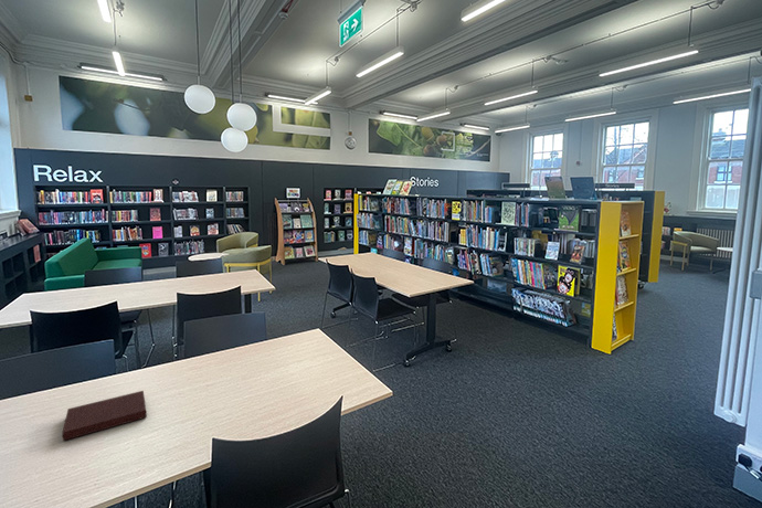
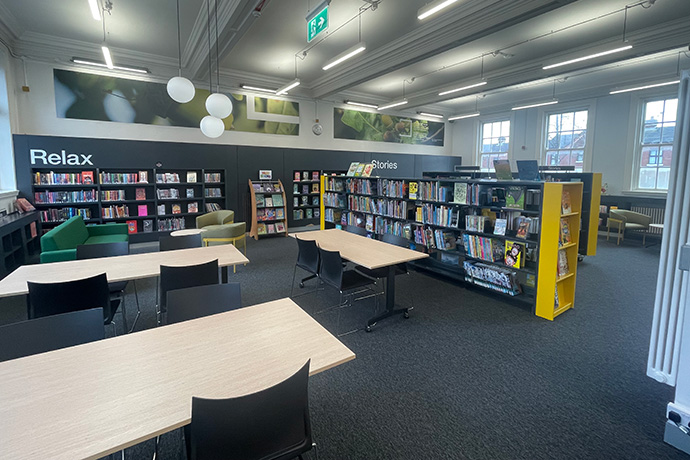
- notebook [61,390,148,442]
